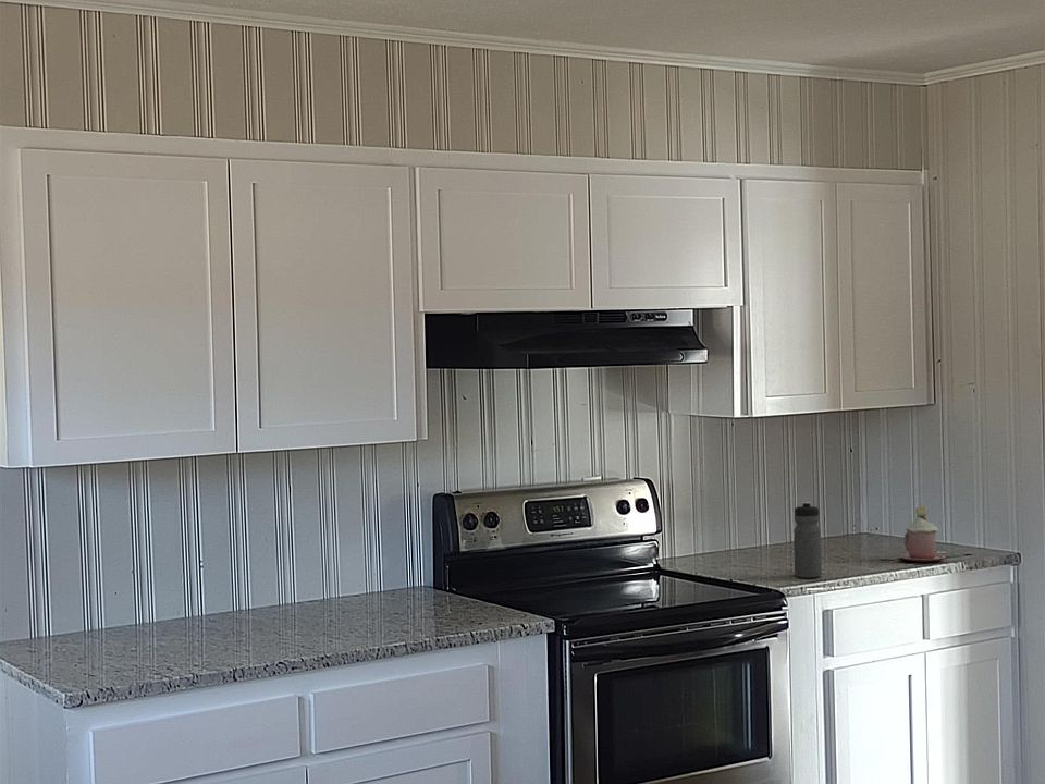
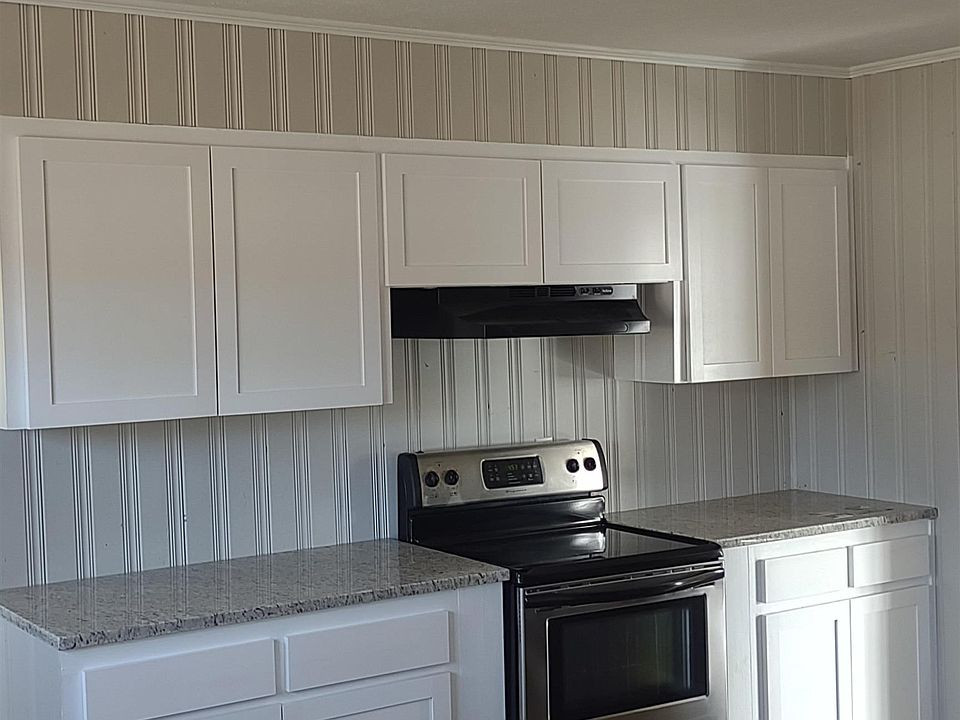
- mug [898,505,947,563]
- water bottle [792,501,823,579]
